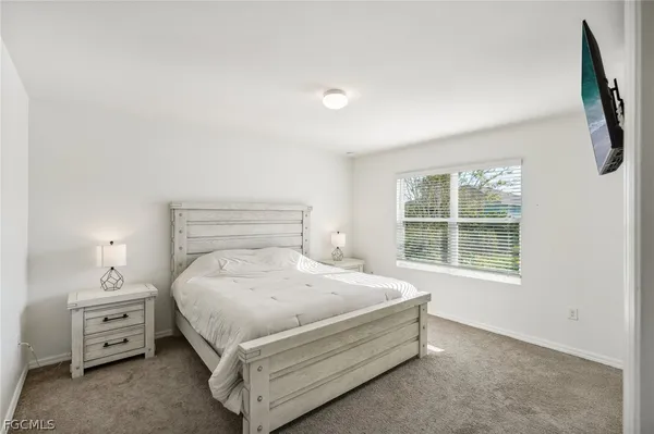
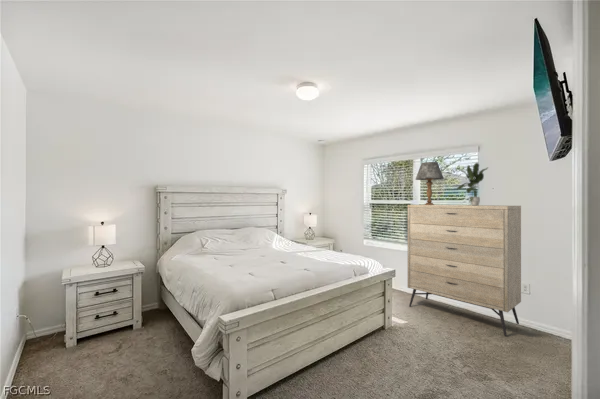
+ table lamp [414,161,445,205]
+ potted plant [455,162,490,206]
+ dresser [407,204,522,337]
